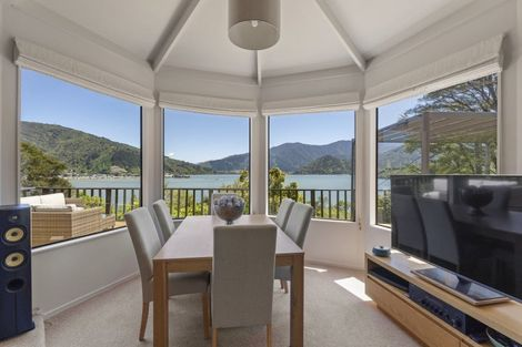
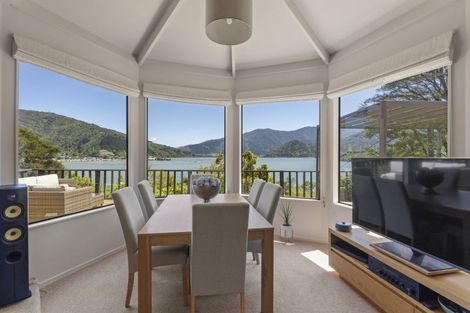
+ house plant [276,200,298,244]
